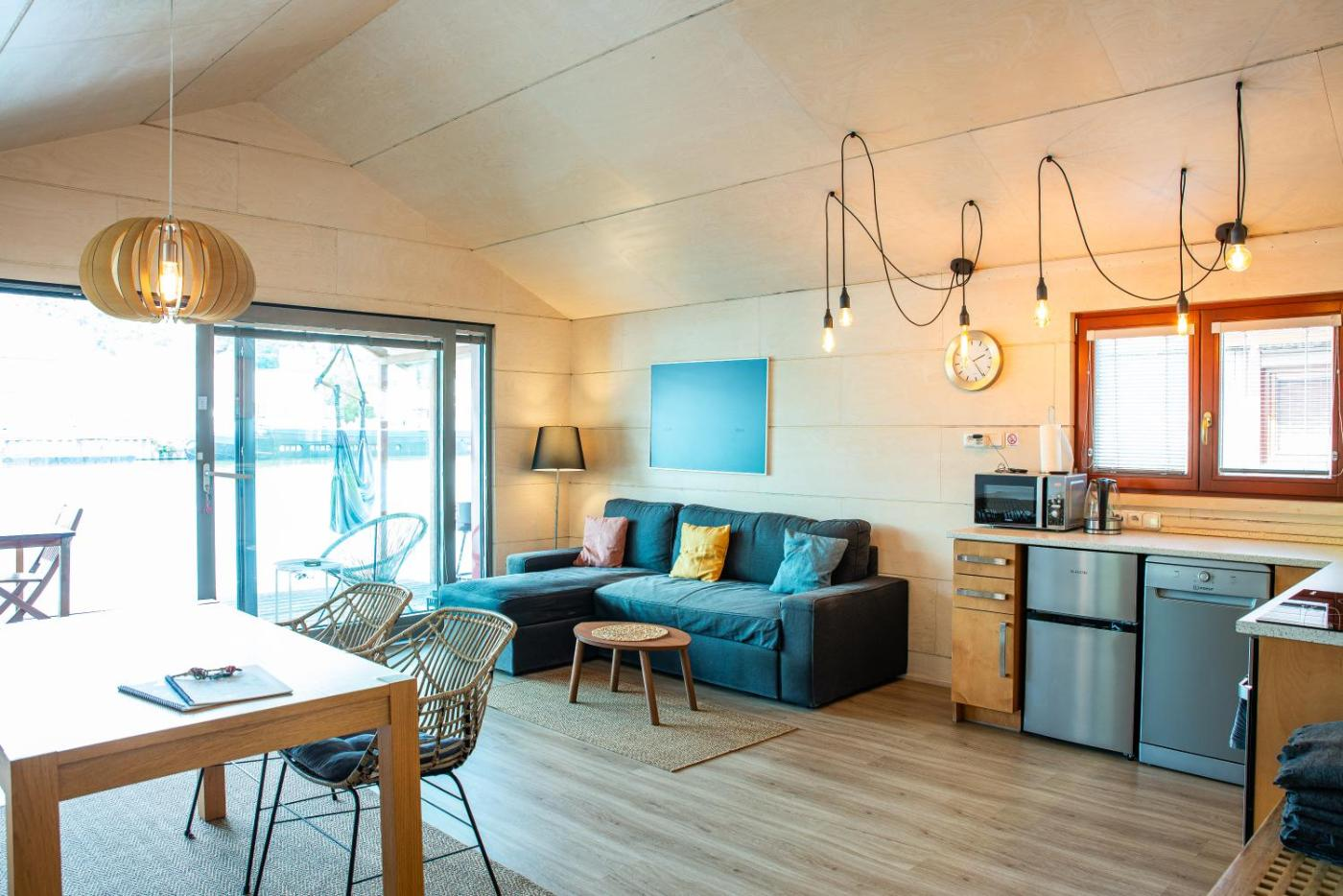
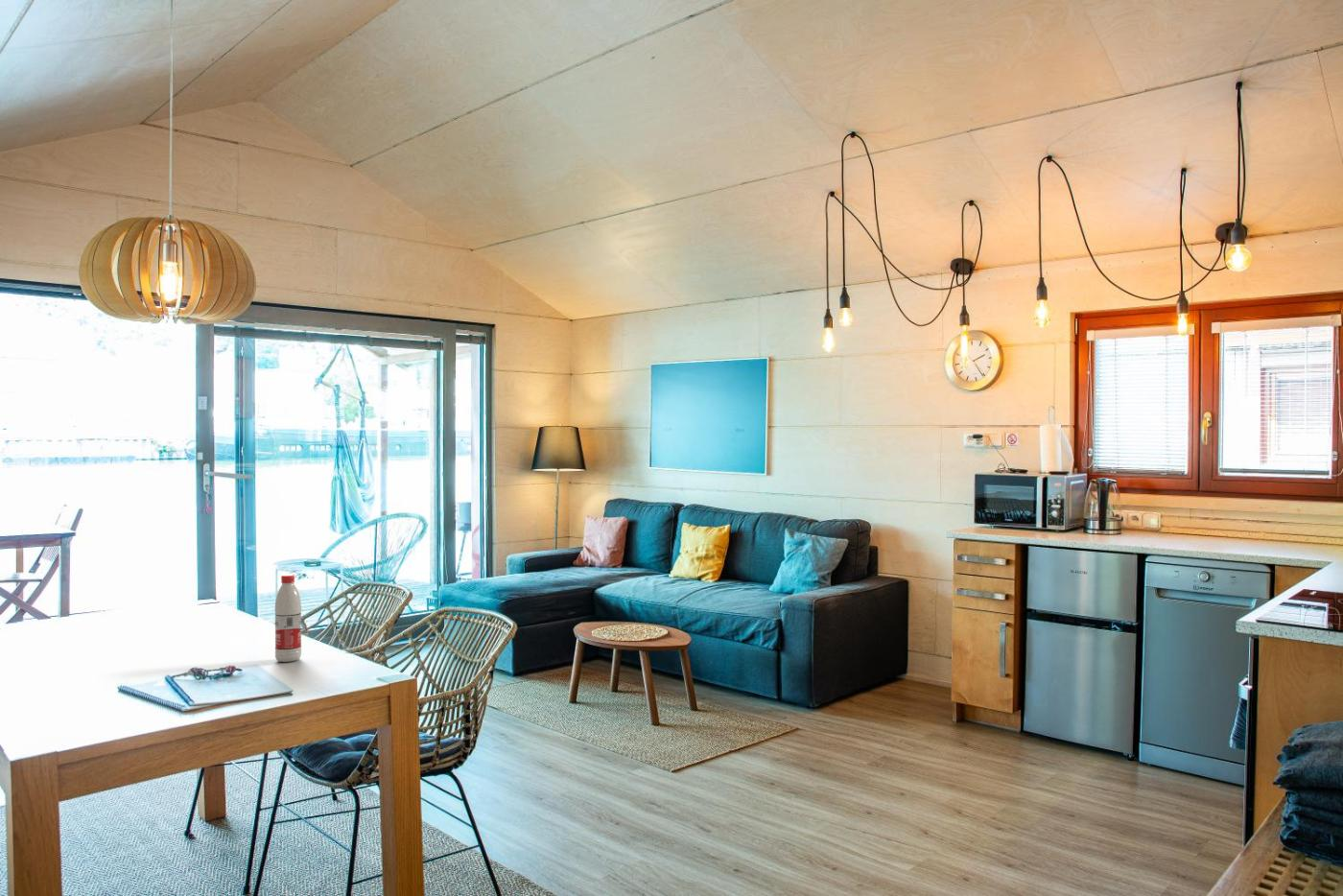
+ water bottle [274,573,302,663]
